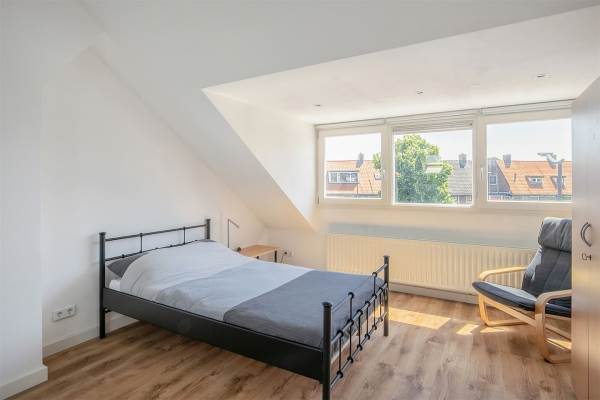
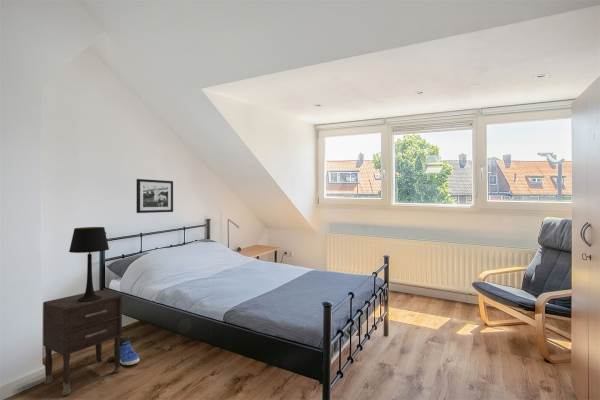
+ nightstand [42,289,123,396]
+ sneaker [113,336,140,366]
+ table lamp [68,226,110,302]
+ picture frame [136,178,174,214]
